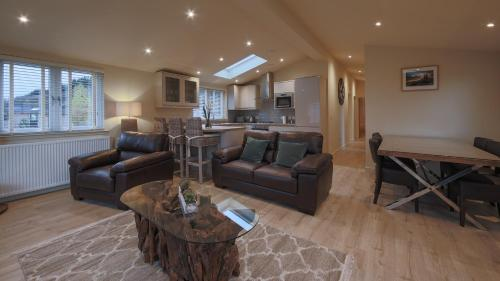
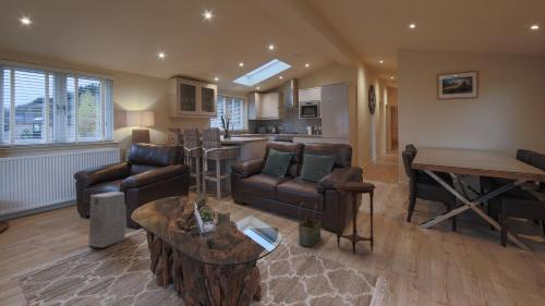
+ basket [296,201,323,247]
+ side table [332,181,377,257]
+ air purifier [87,191,128,248]
